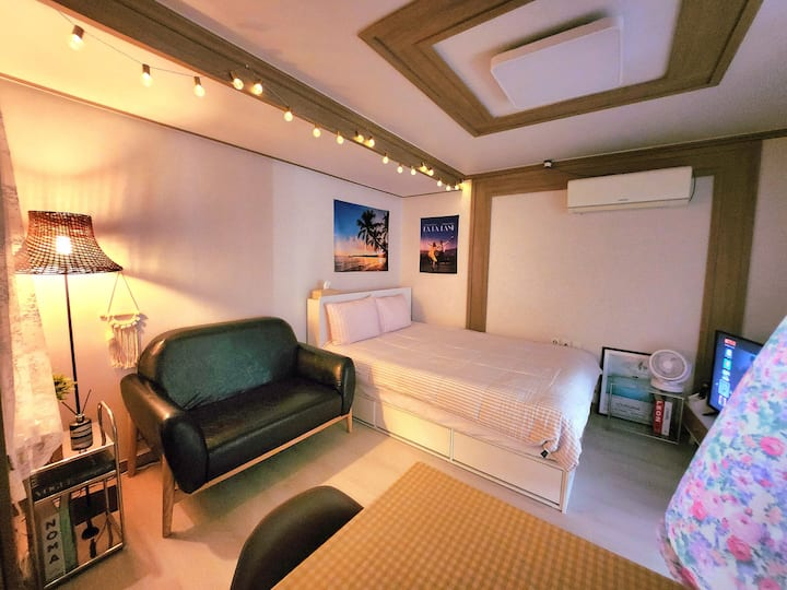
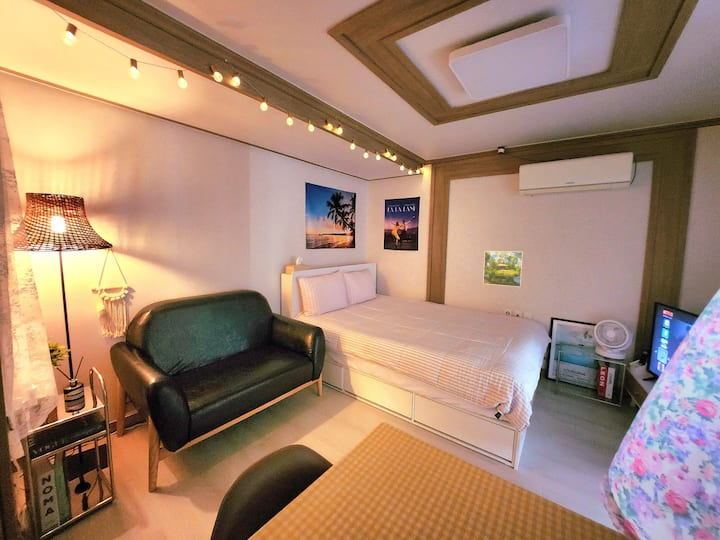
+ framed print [482,250,524,288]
